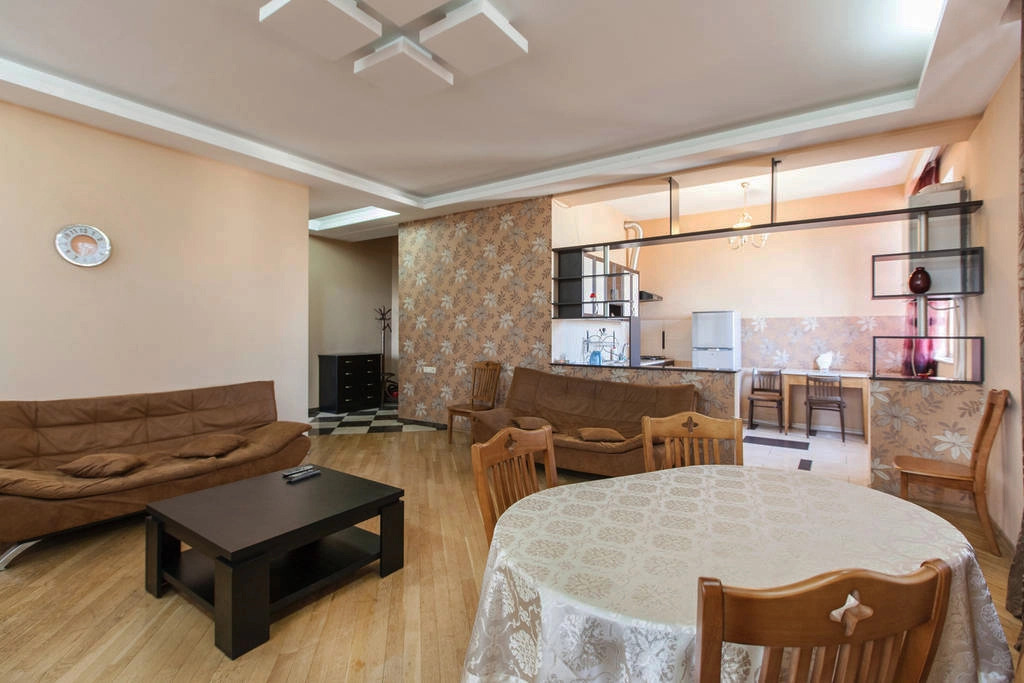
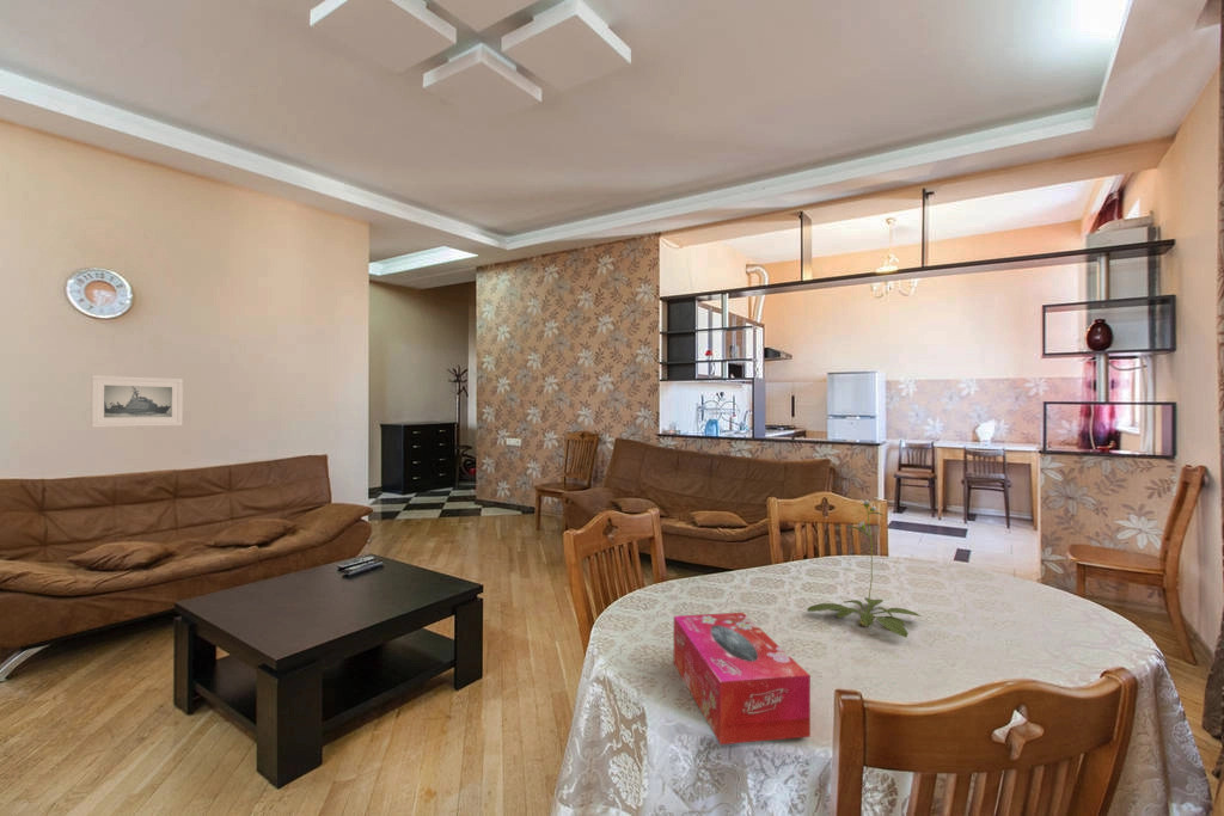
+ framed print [90,374,184,428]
+ tissue box [673,612,812,746]
+ plant [806,498,923,639]
